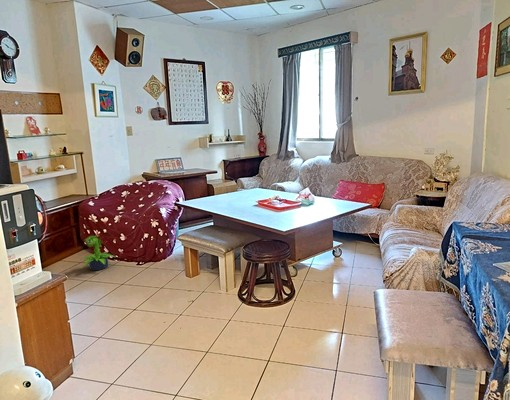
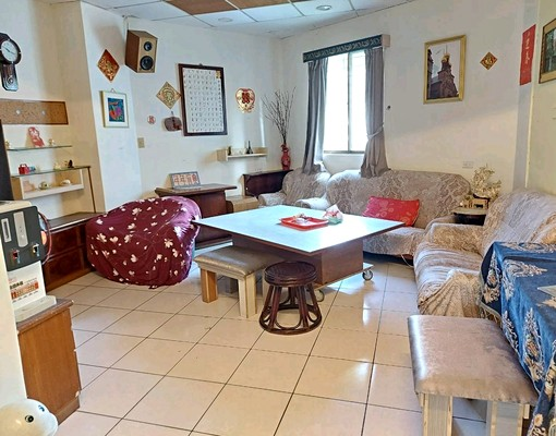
- potted plant [79,235,116,271]
